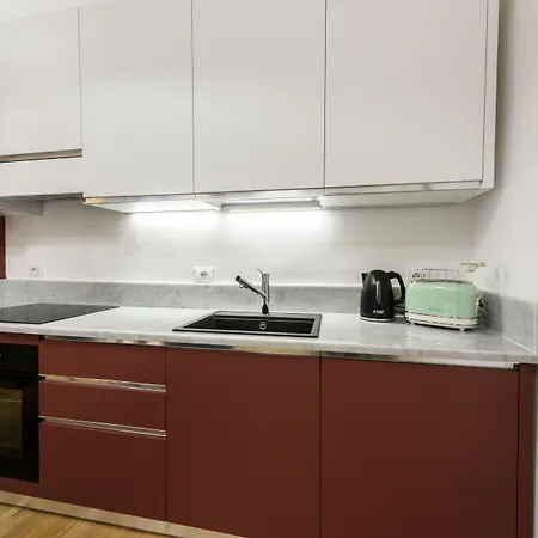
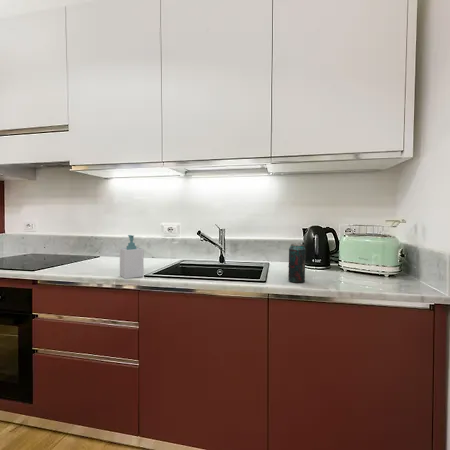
+ soap bottle [119,234,144,280]
+ beverage can [287,243,306,284]
